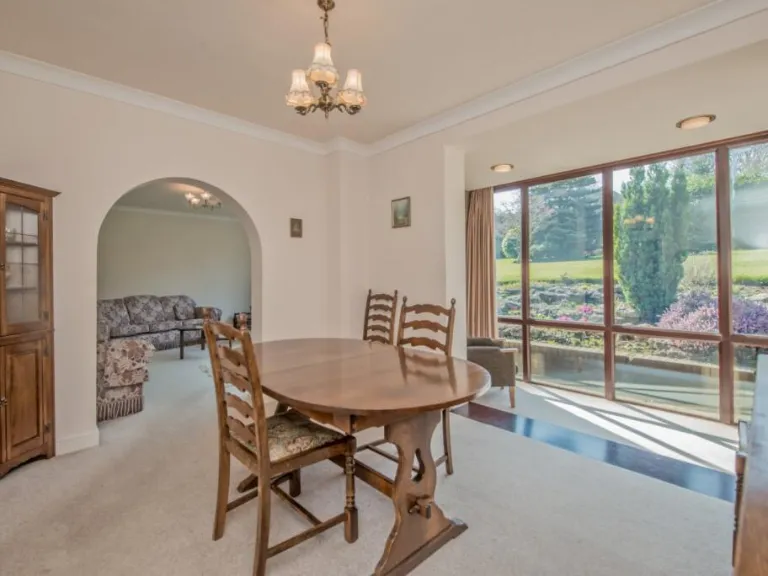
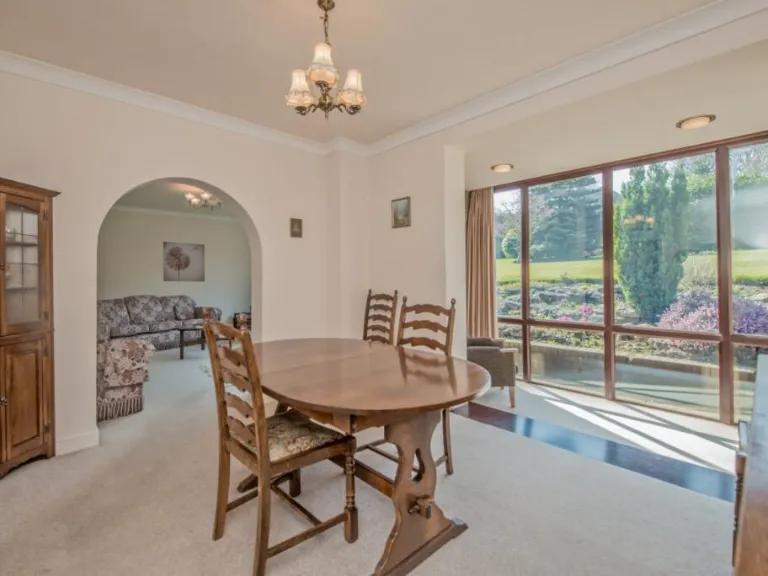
+ wall art [162,241,206,283]
